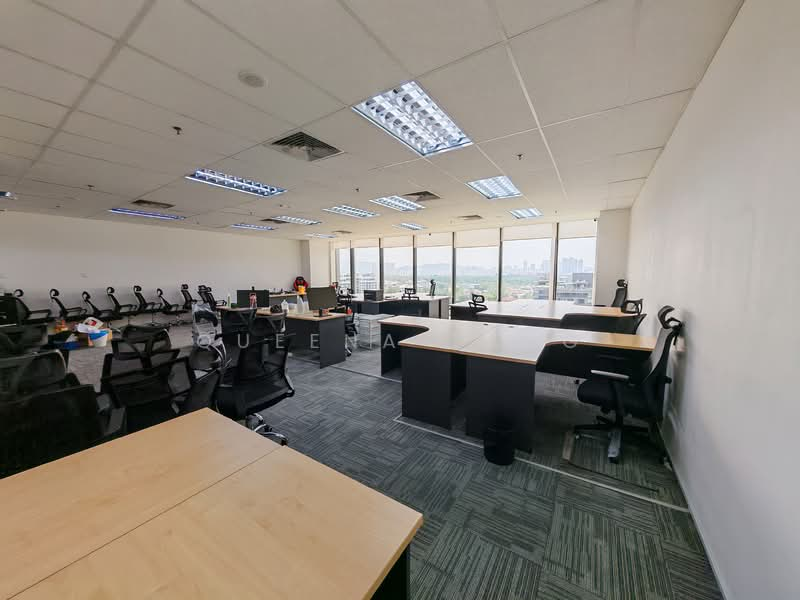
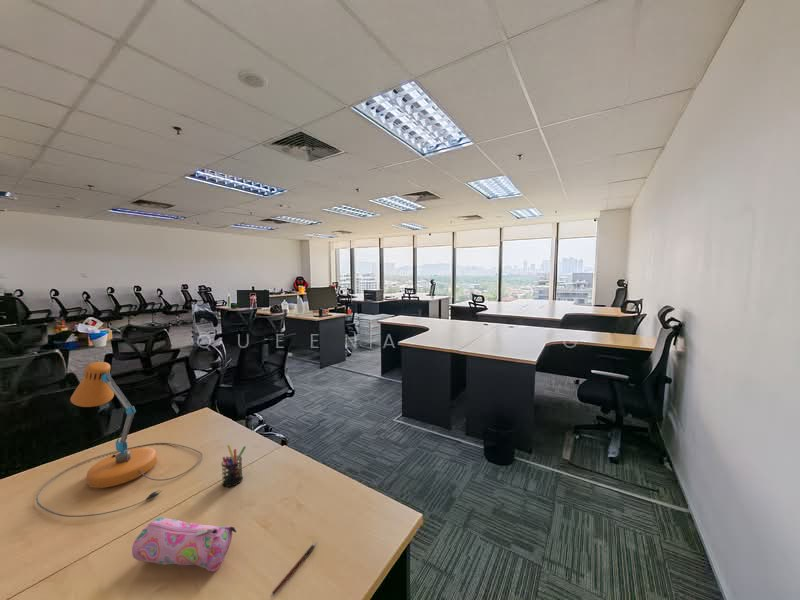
+ pen [269,540,318,598]
+ desk lamp [35,361,204,518]
+ pencil case [131,516,237,572]
+ pen holder [220,444,247,488]
